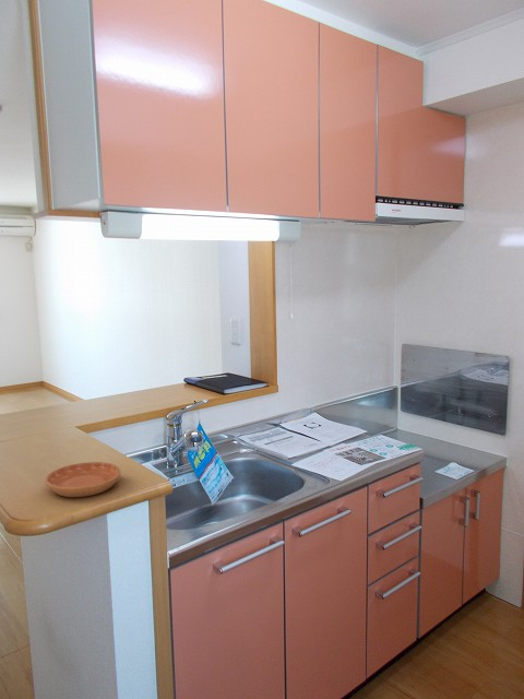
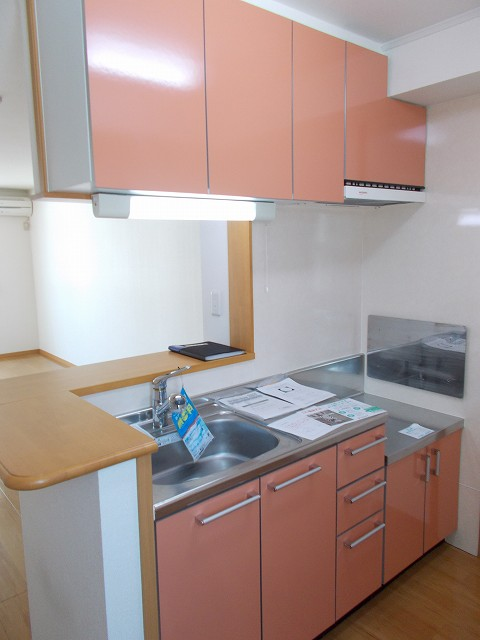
- saucer [44,461,122,498]
